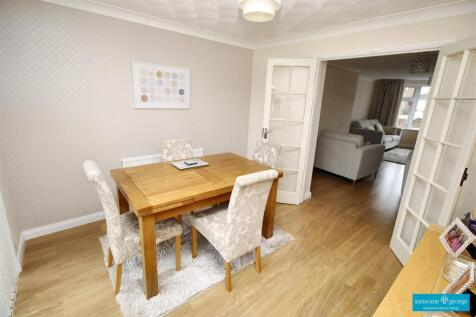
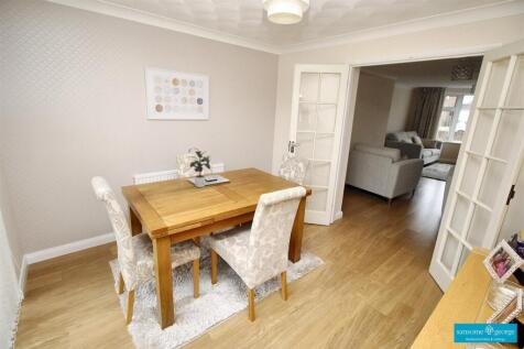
+ potted plant [188,148,211,188]
